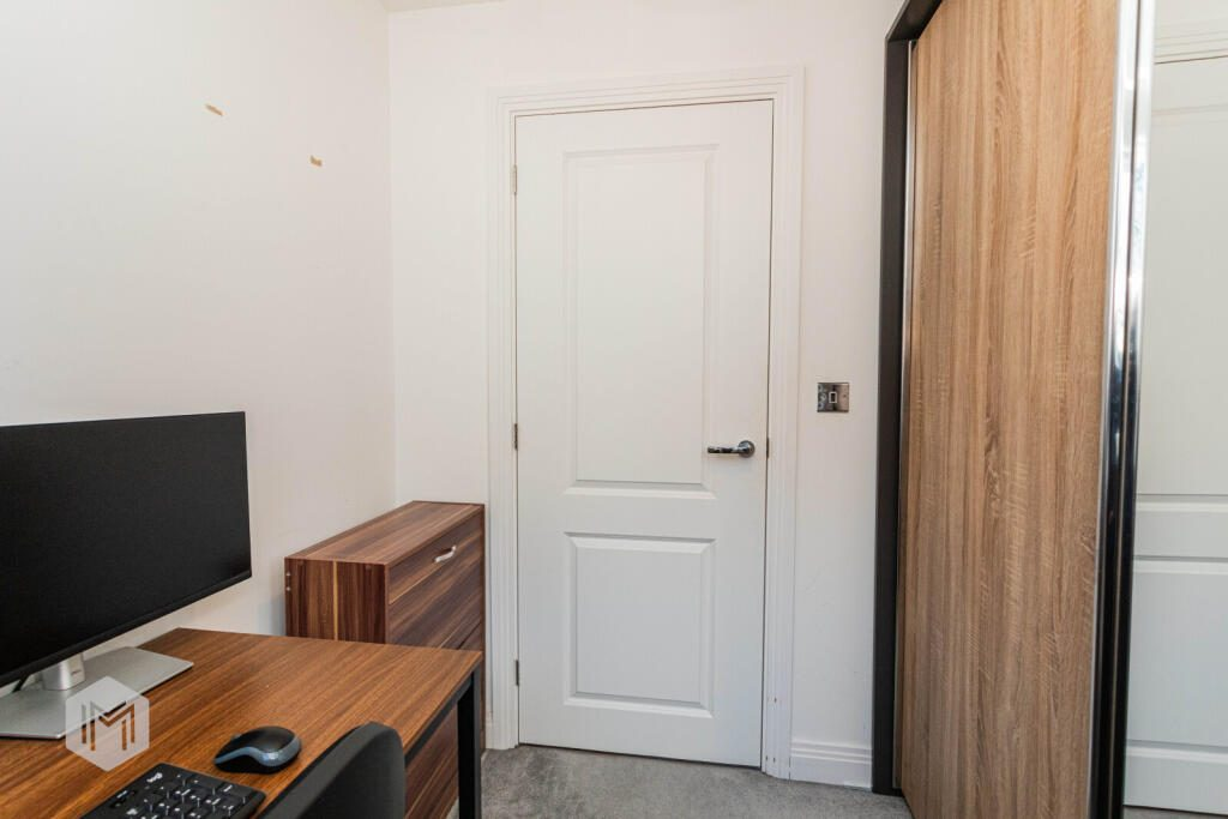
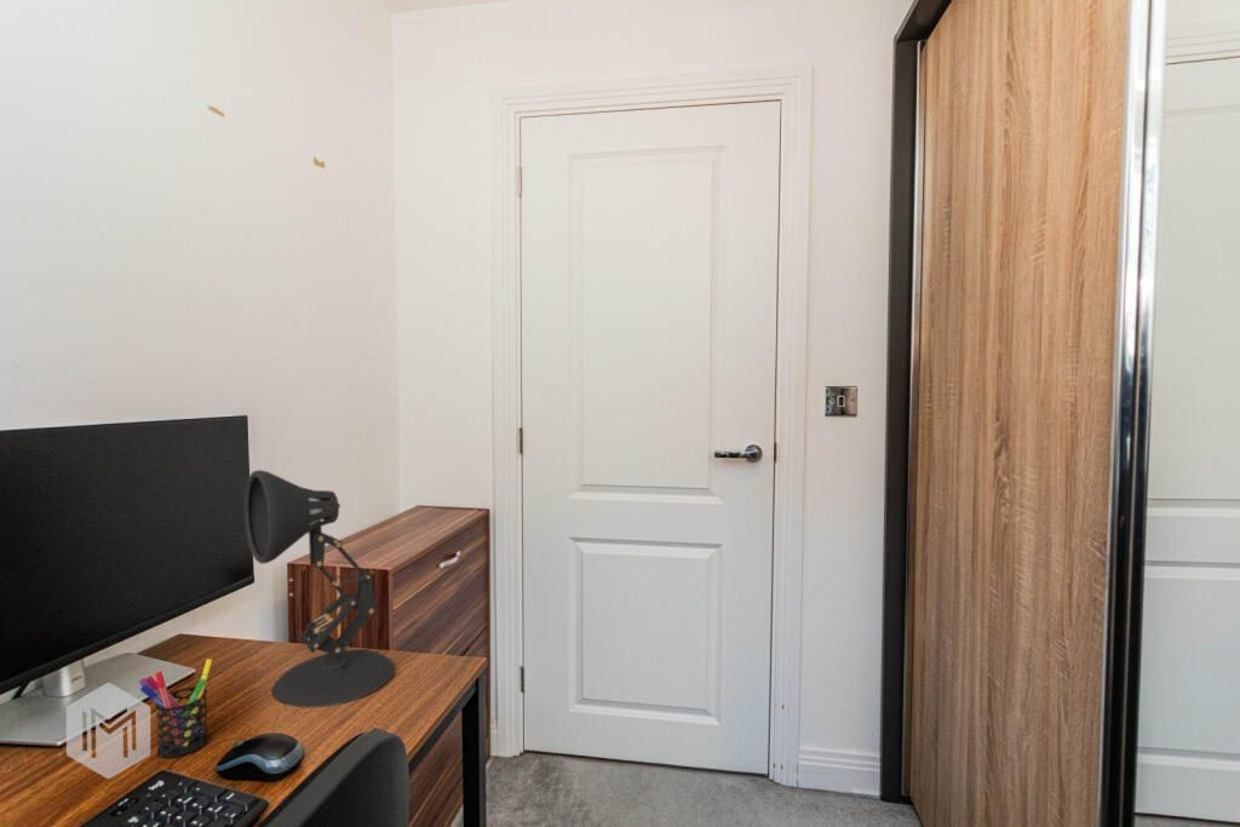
+ pen holder [138,657,213,759]
+ desk lamp [243,469,395,708]
